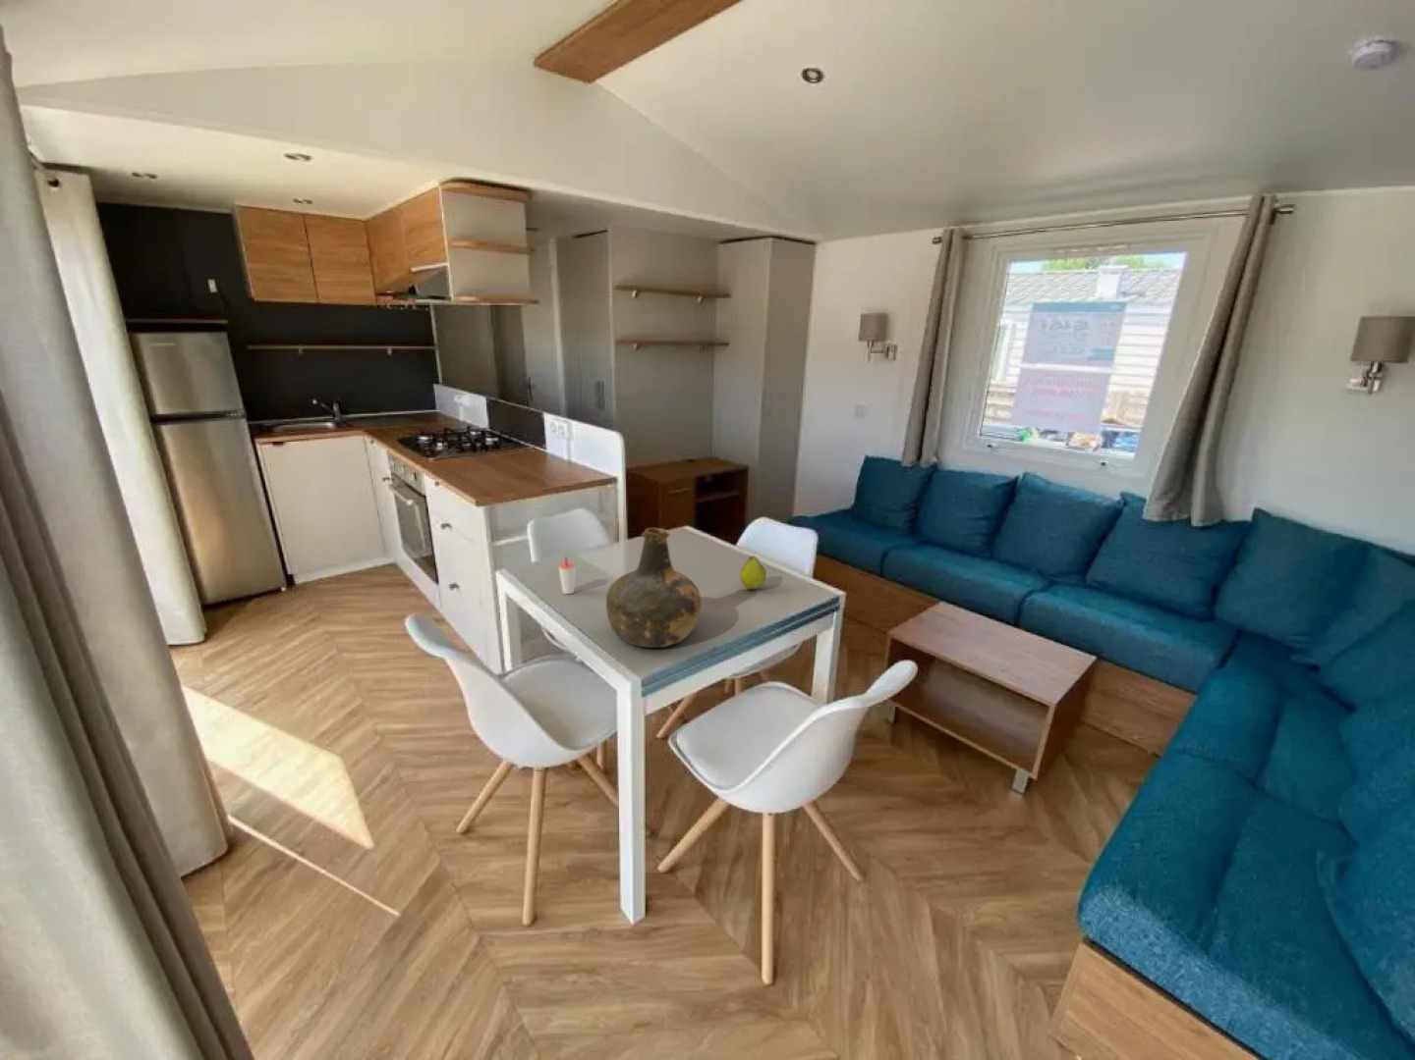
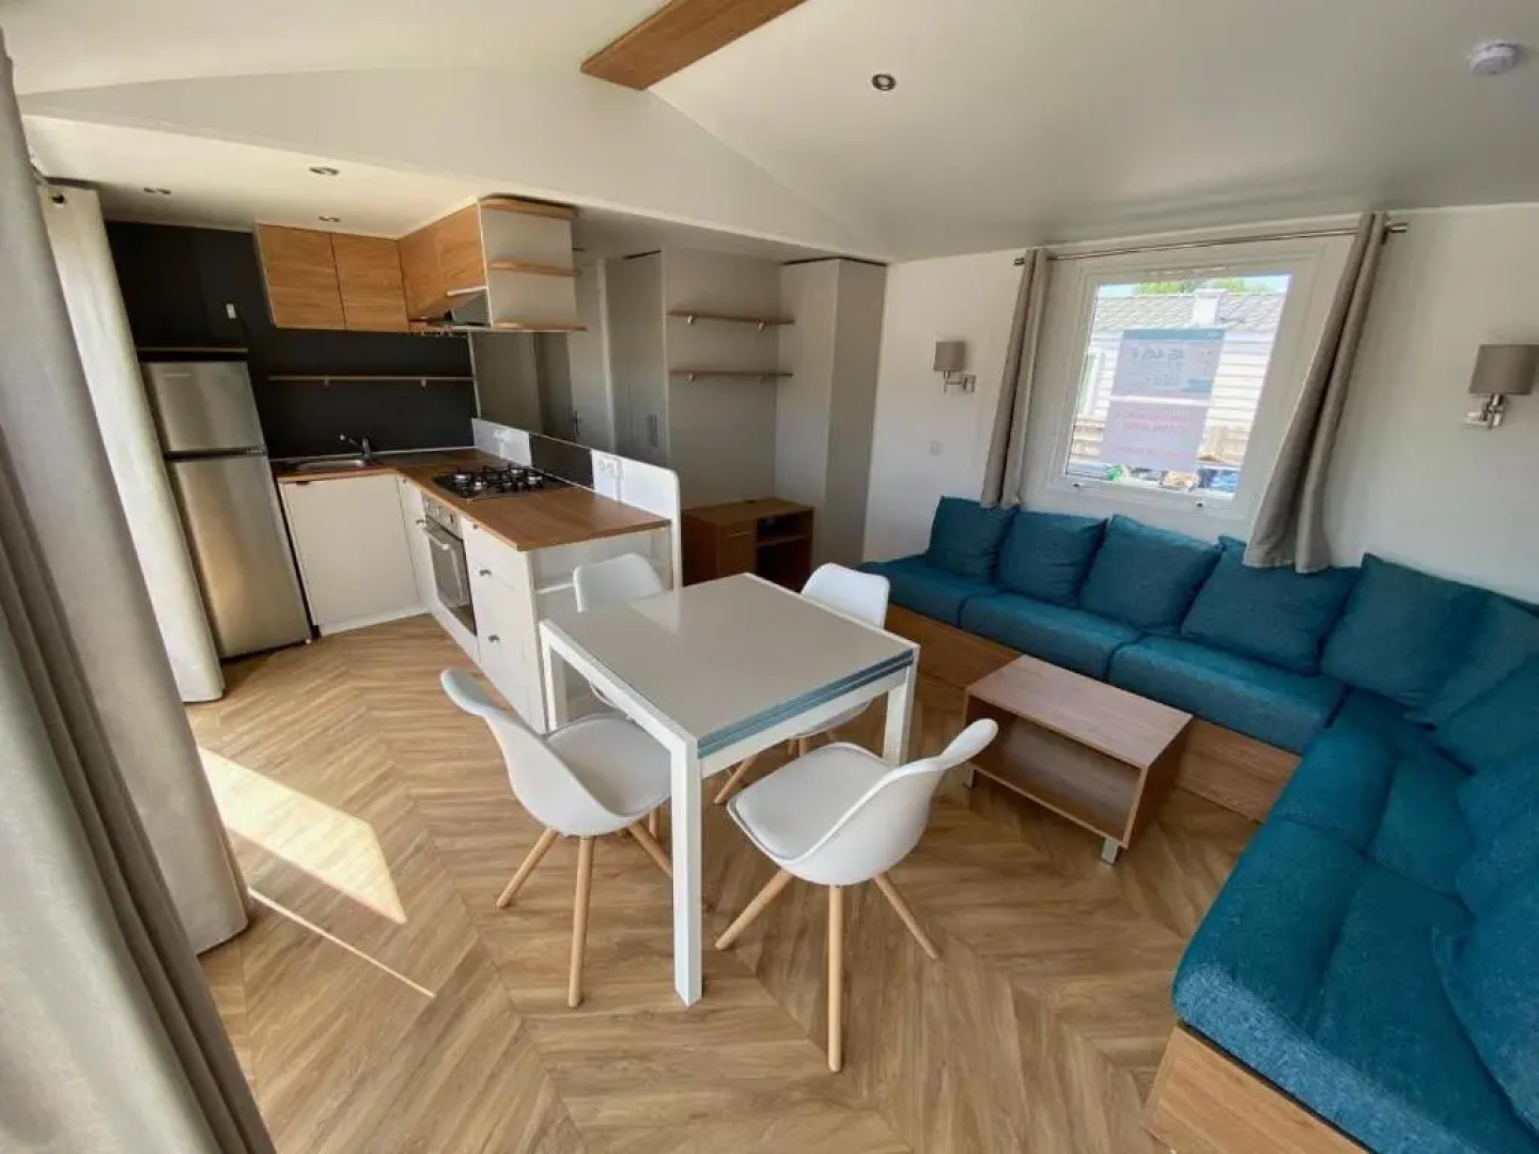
- cup [557,556,577,595]
- fruit [739,553,768,591]
- bottle [605,527,702,649]
